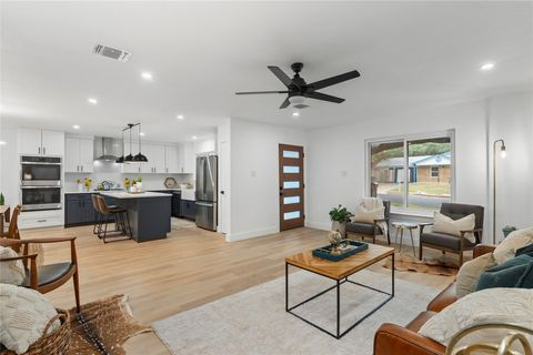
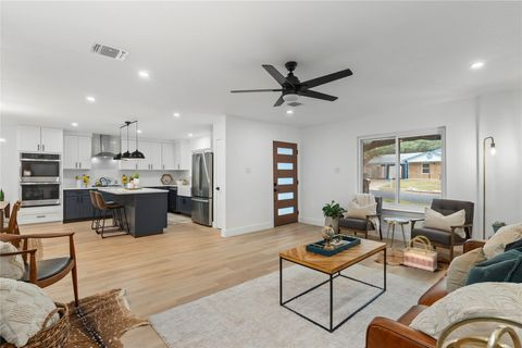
+ basket [402,235,438,273]
